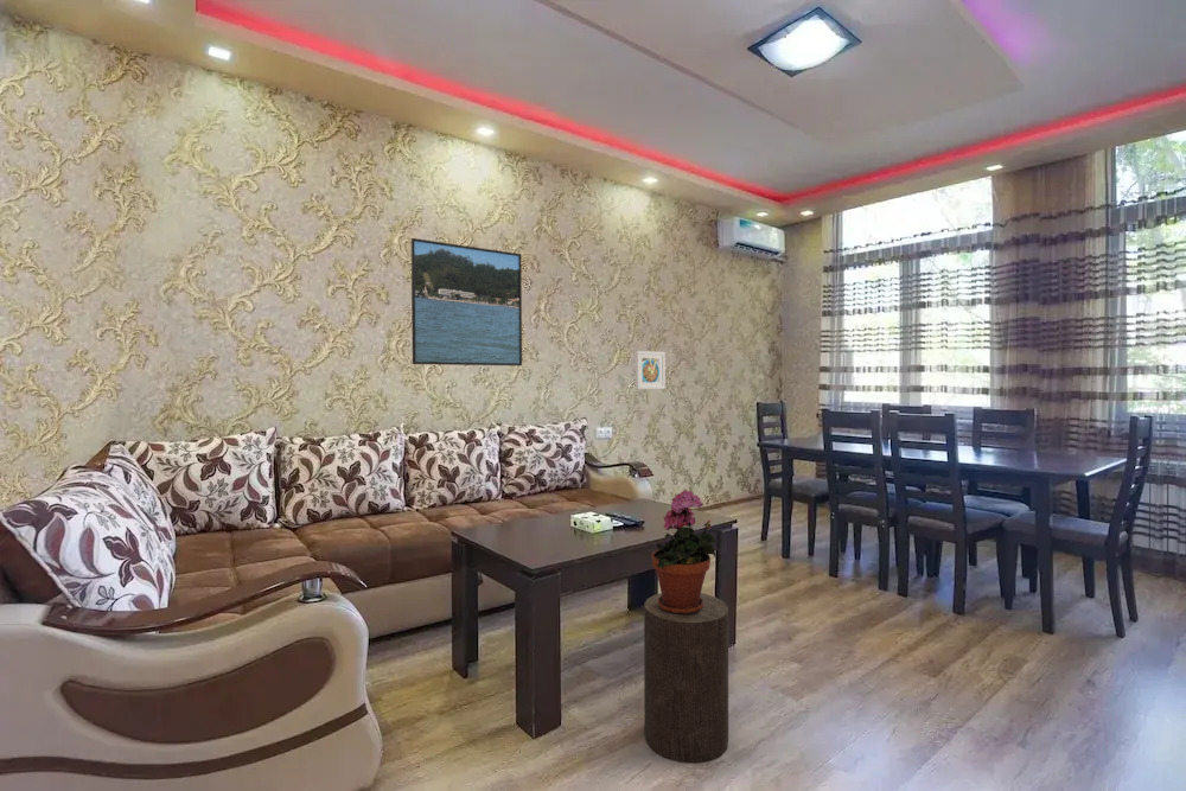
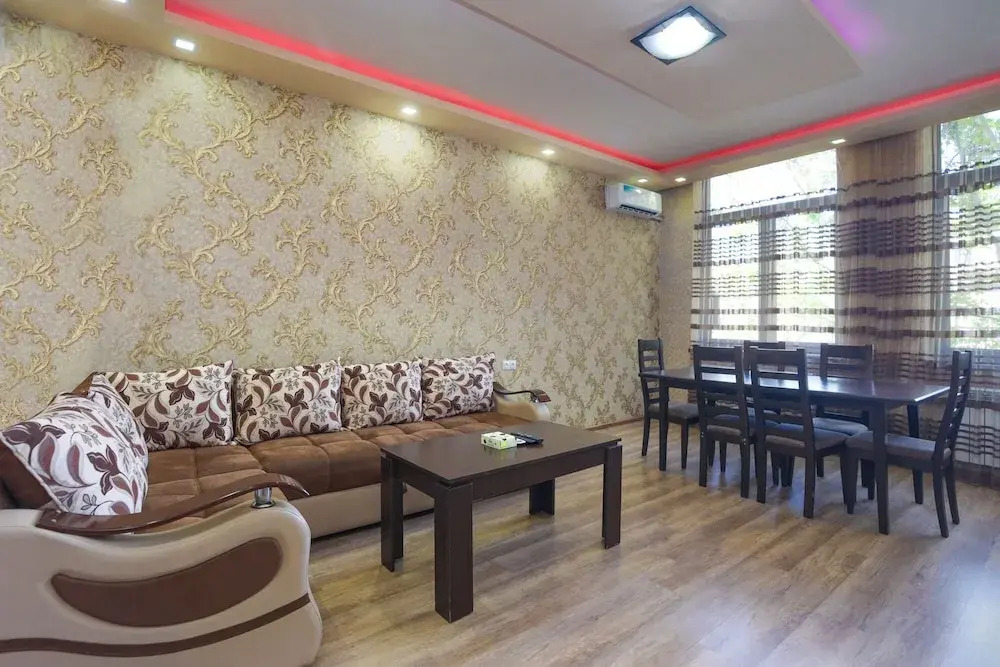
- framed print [410,237,523,366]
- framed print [635,350,667,390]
- potted plant [651,489,718,614]
- stool [643,592,729,765]
